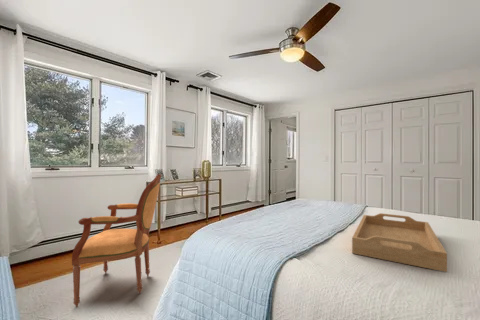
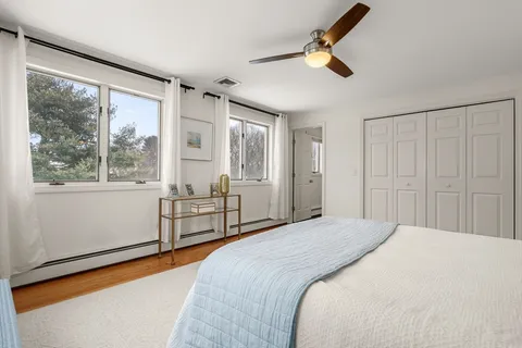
- armchair [71,173,162,308]
- serving tray [351,212,448,273]
